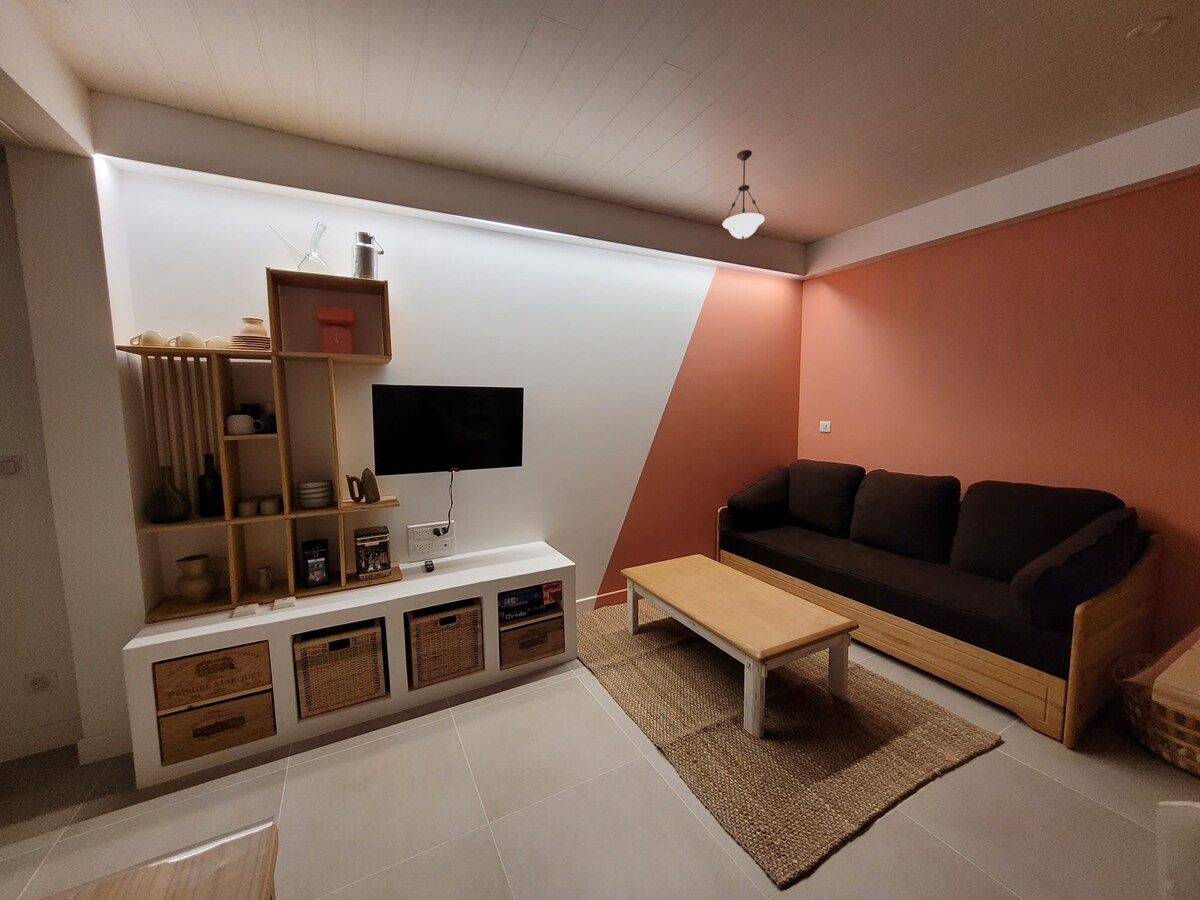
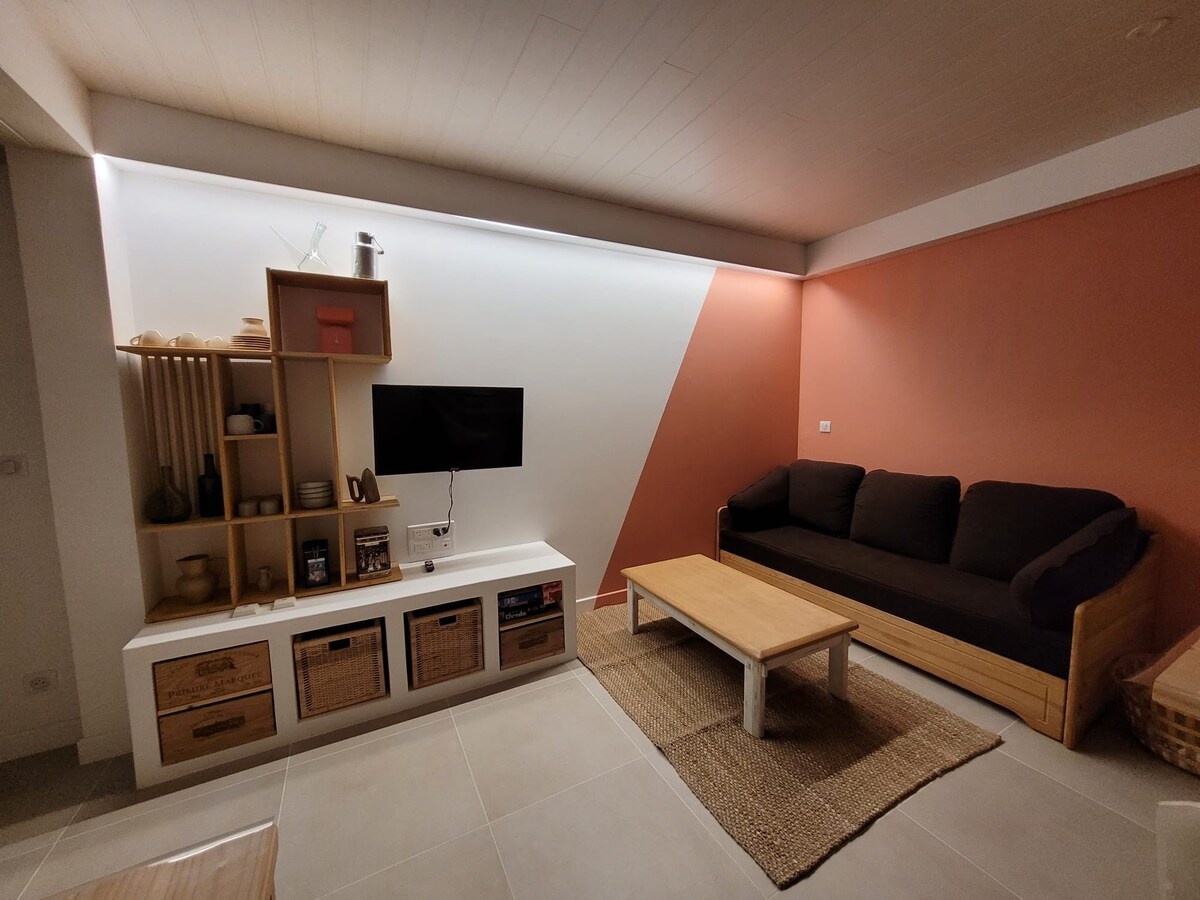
- pendant light [722,149,766,240]
